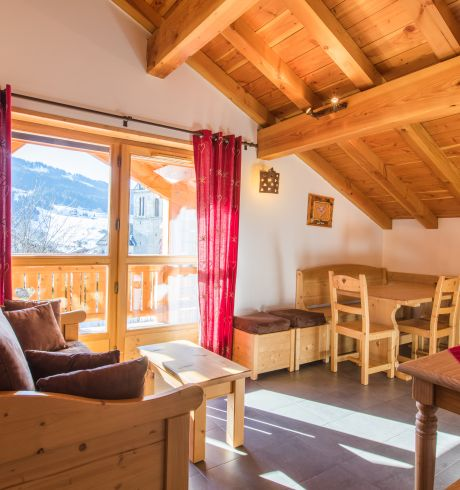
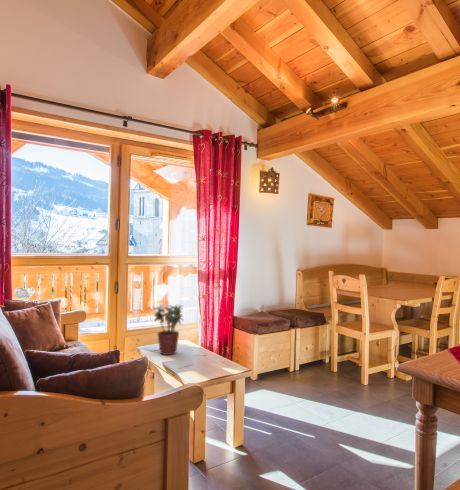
+ potted plant [152,304,185,356]
